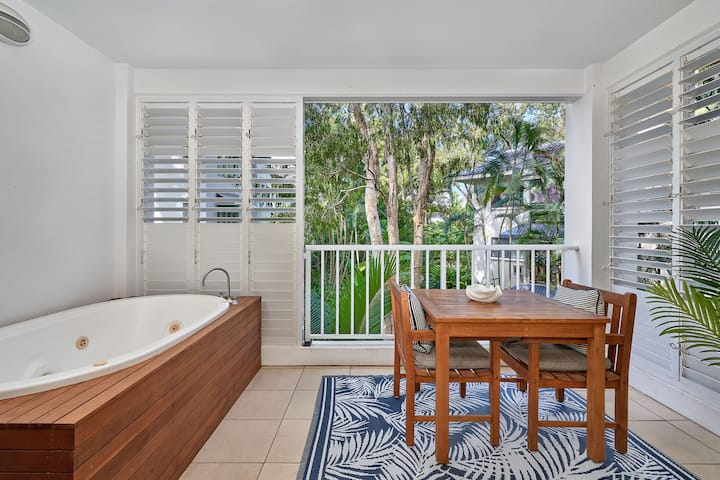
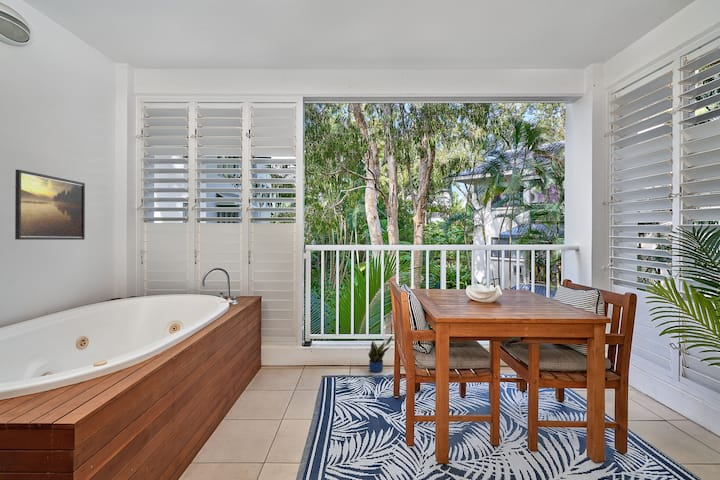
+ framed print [14,169,86,241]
+ potted plant [367,334,393,373]
